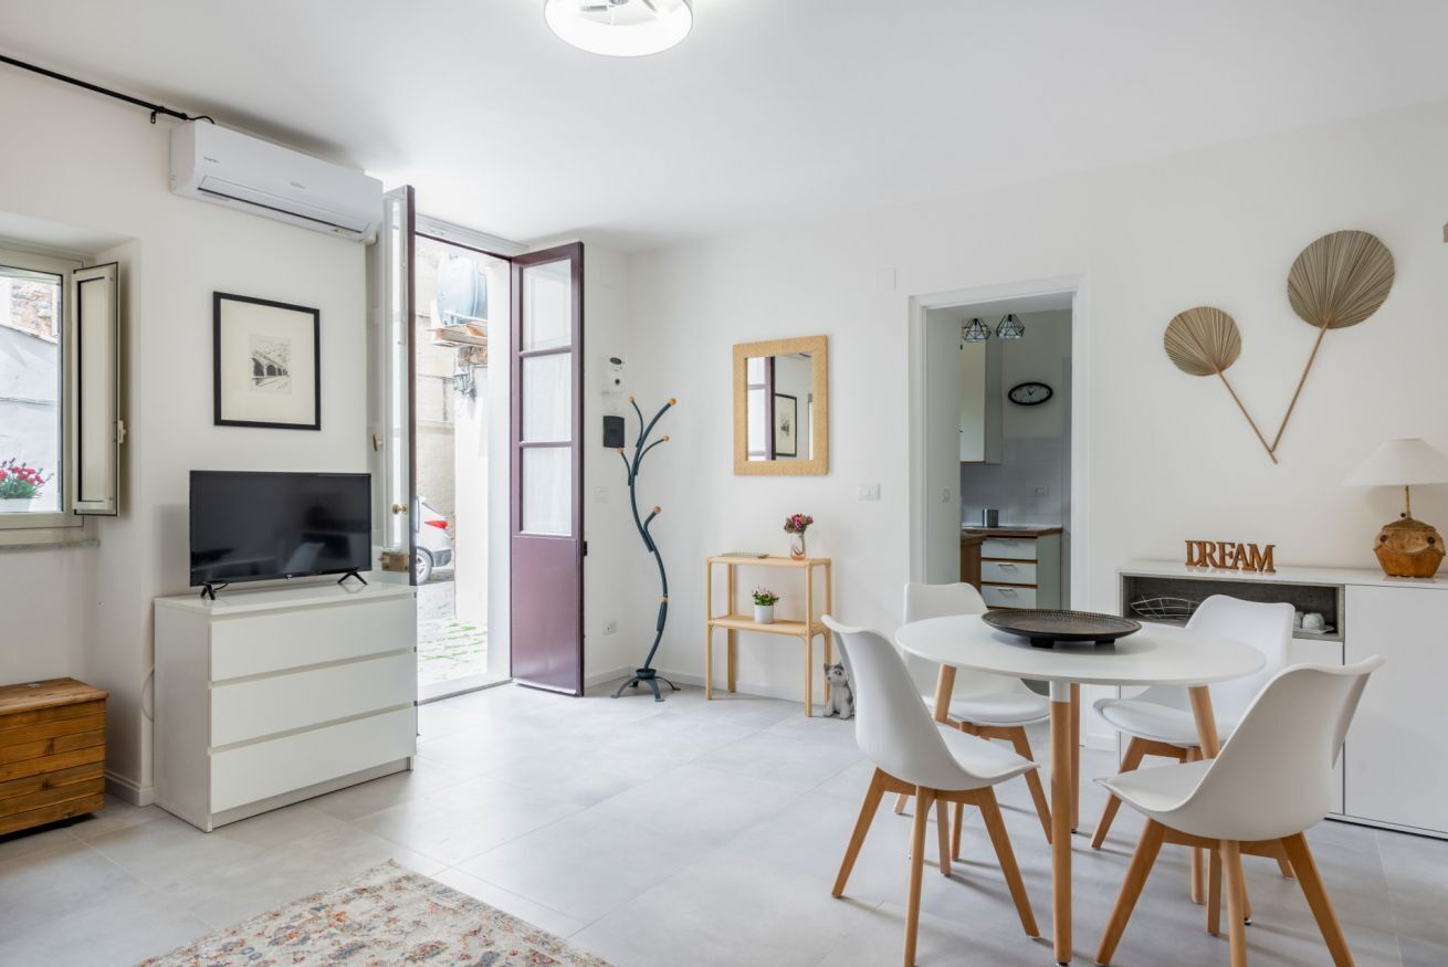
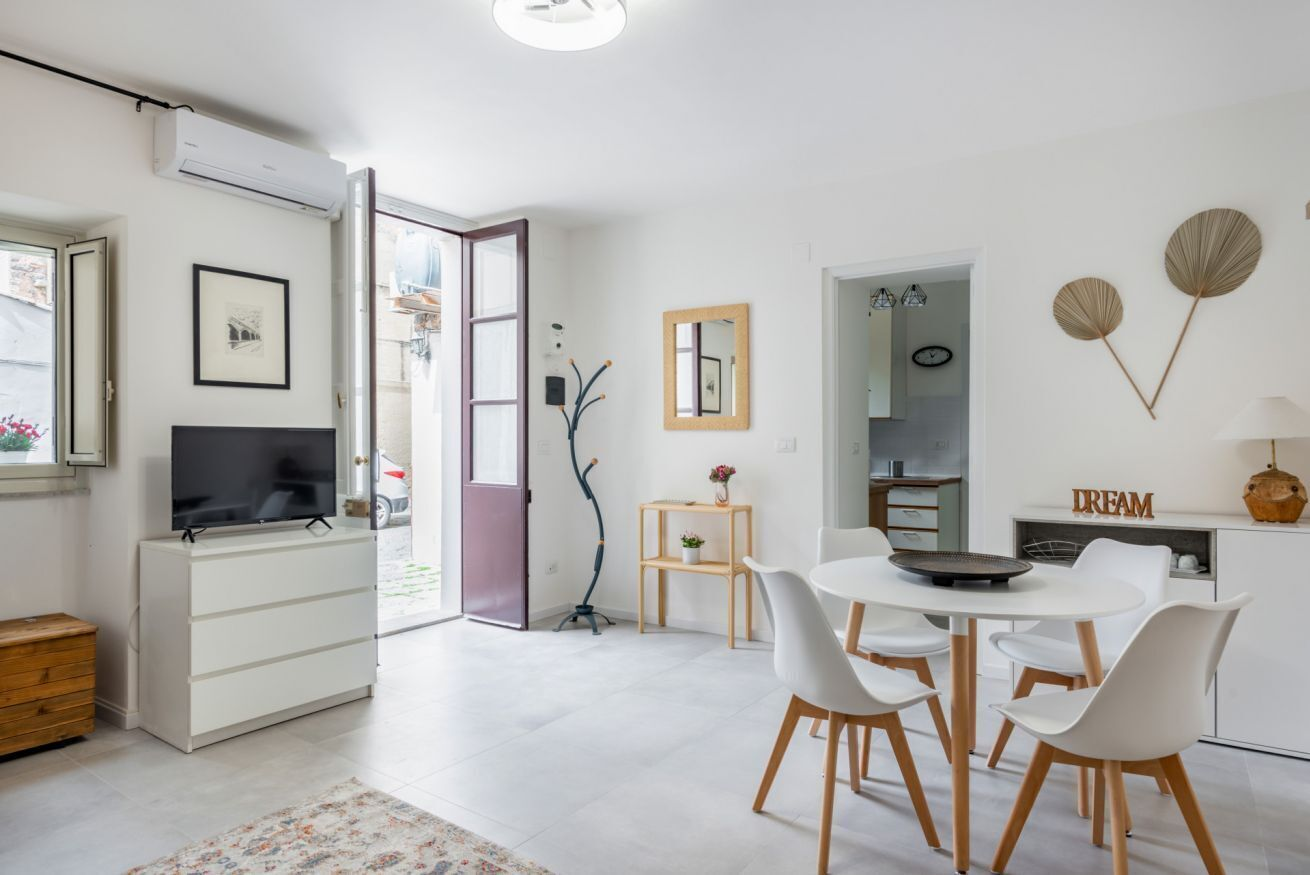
- plush toy [821,660,856,721]
